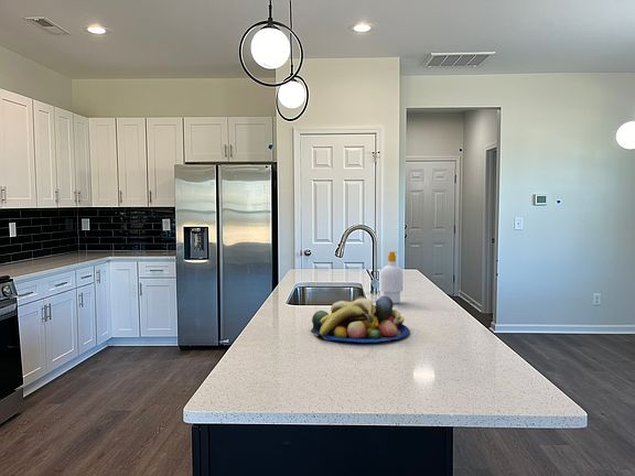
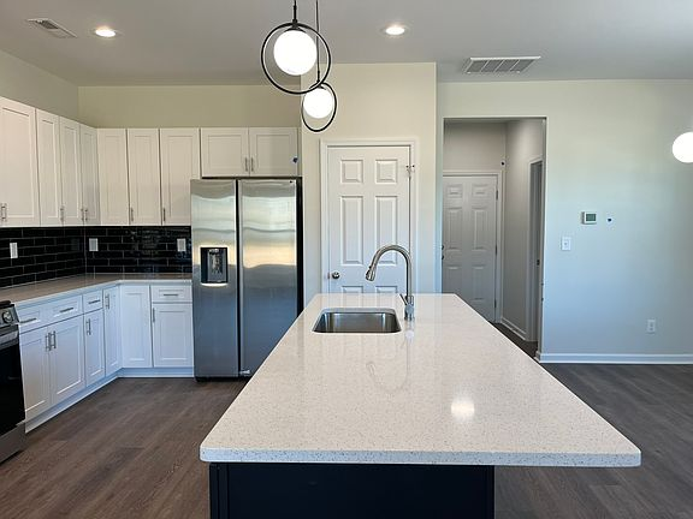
- soap bottle [380,250,403,304]
- fruit bowl [310,295,411,344]
